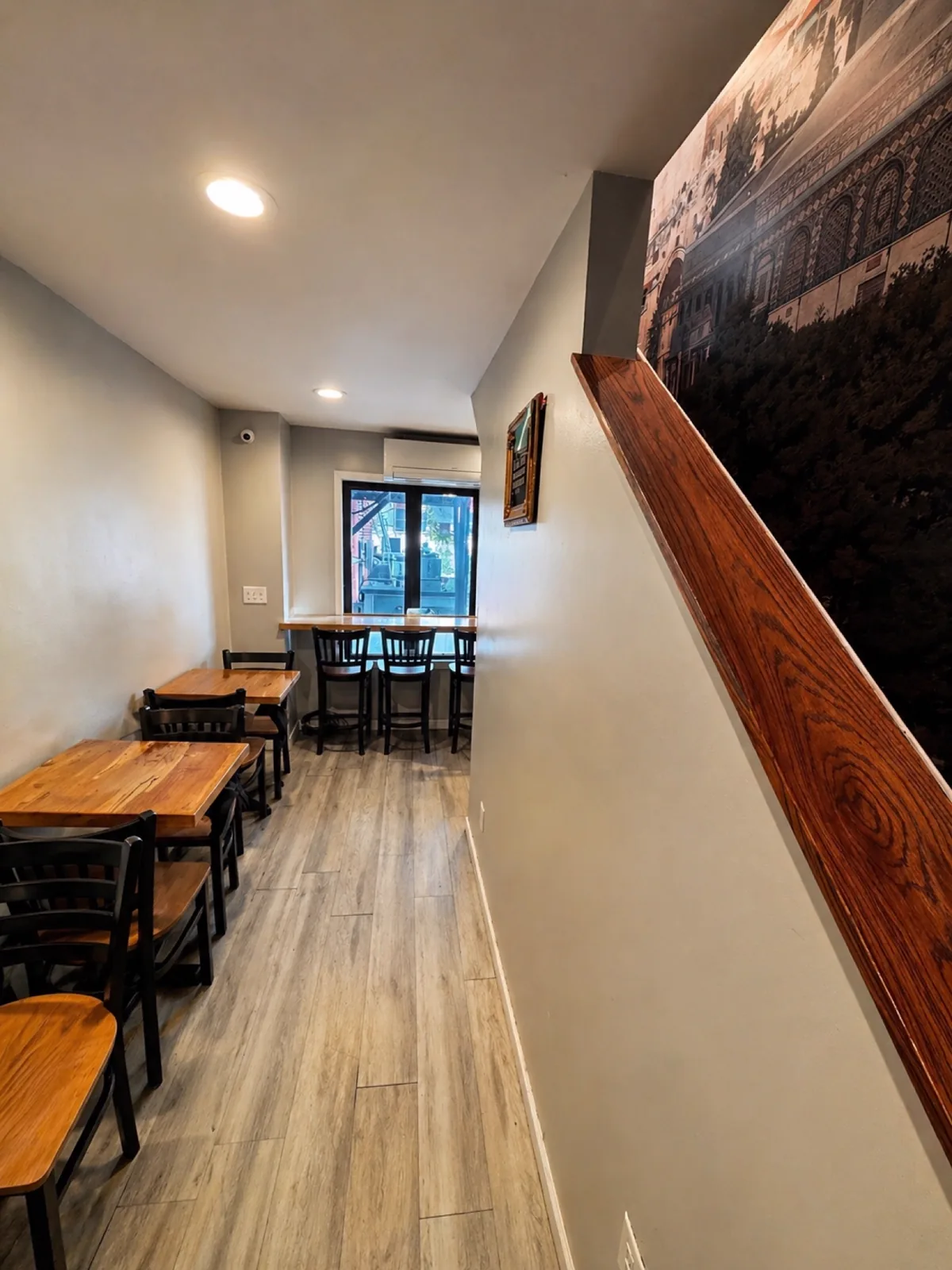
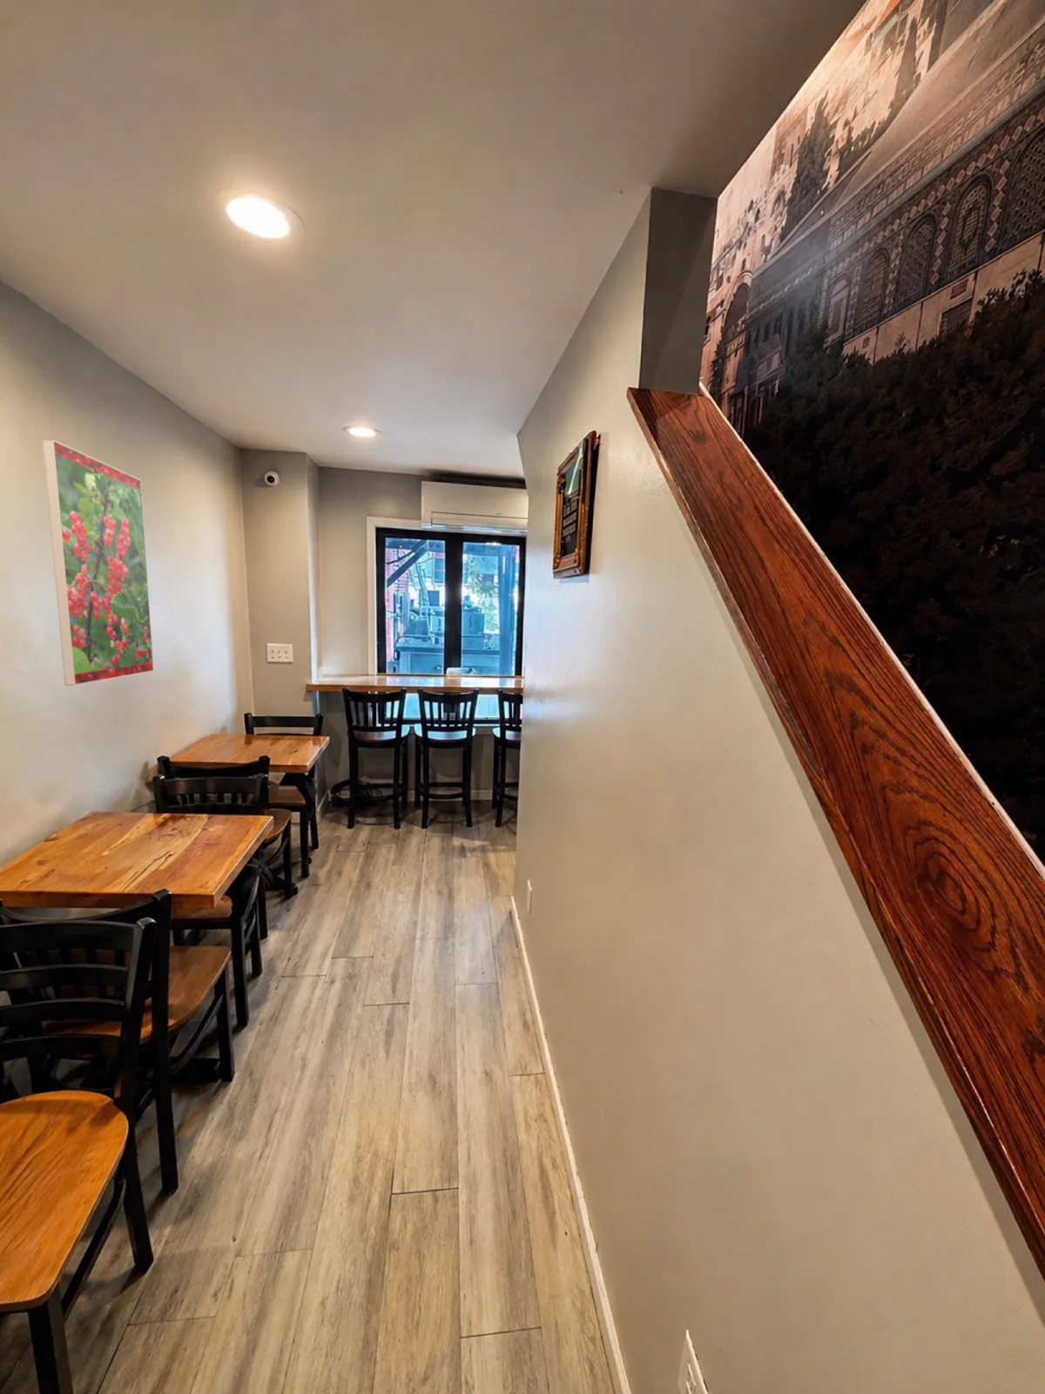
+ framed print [42,438,155,686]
